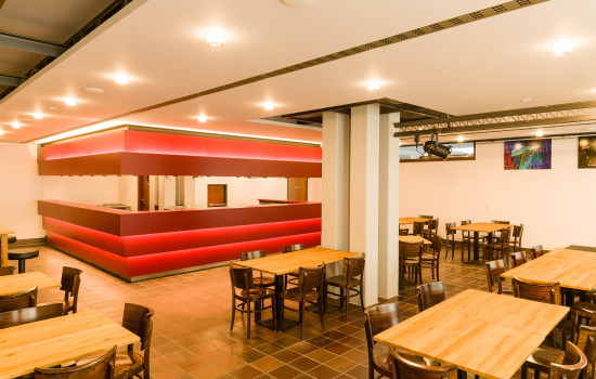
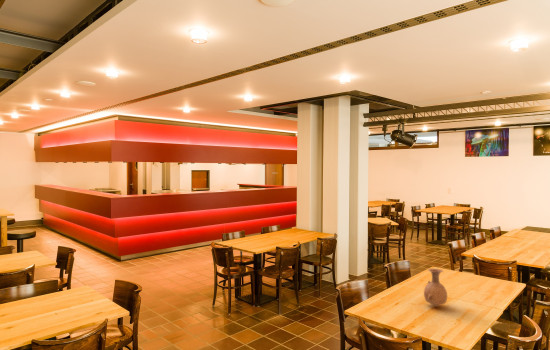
+ vase [423,268,448,308]
